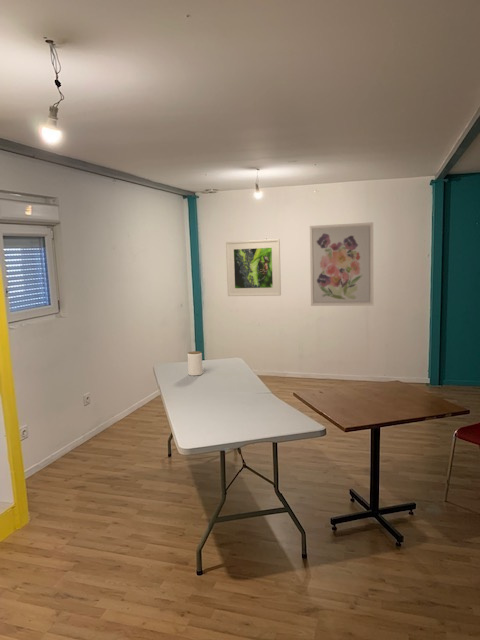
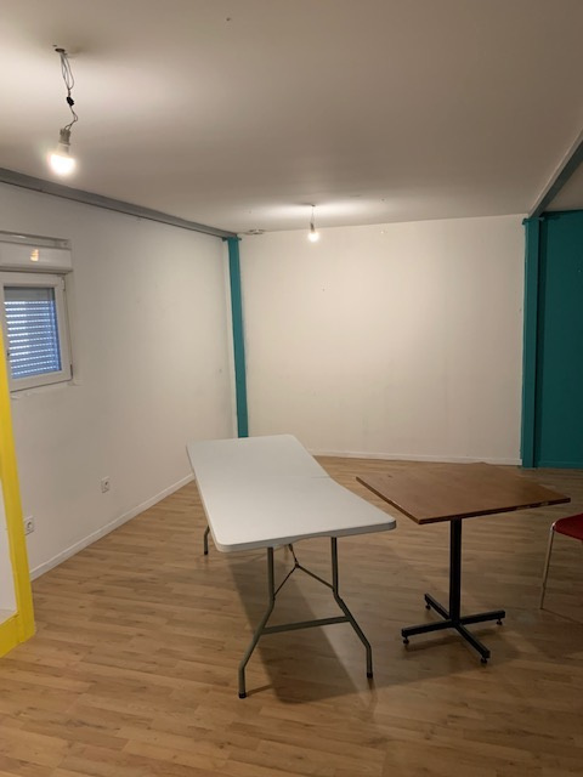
- wall art [309,221,374,307]
- jar [186,350,204,377]
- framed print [225,238,282,297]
